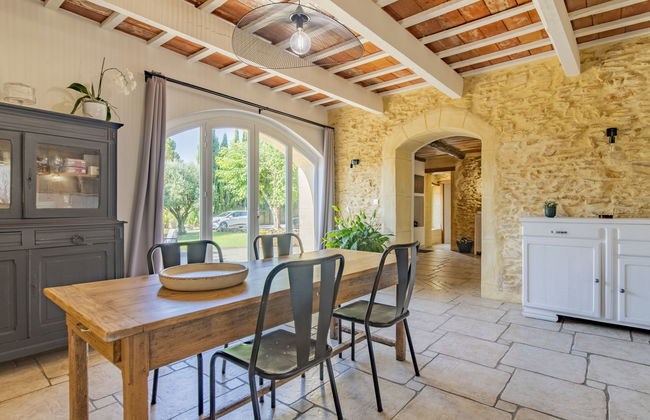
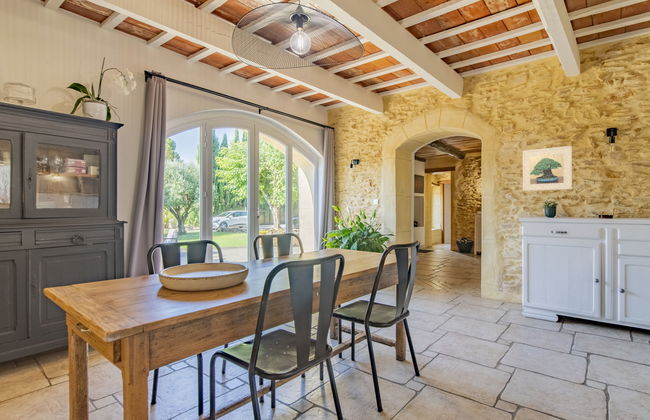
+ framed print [522,145,573,192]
